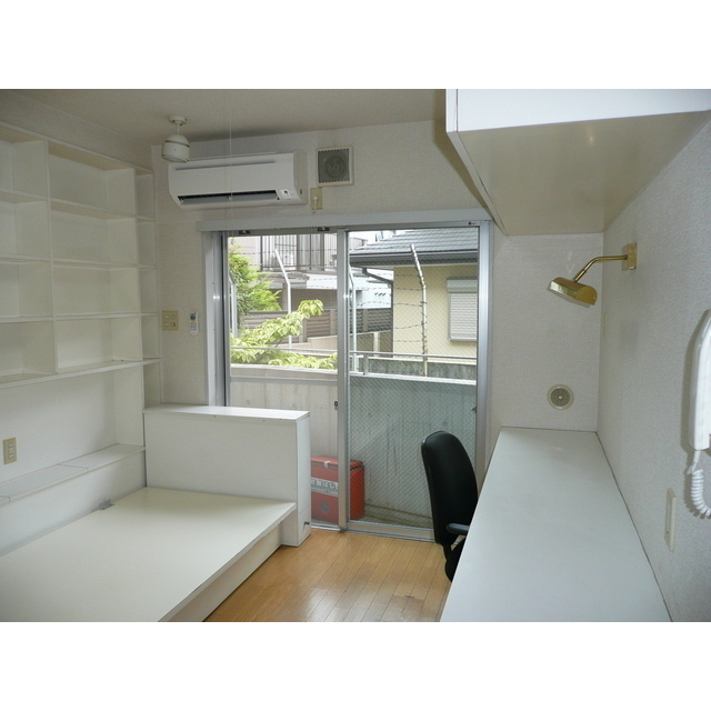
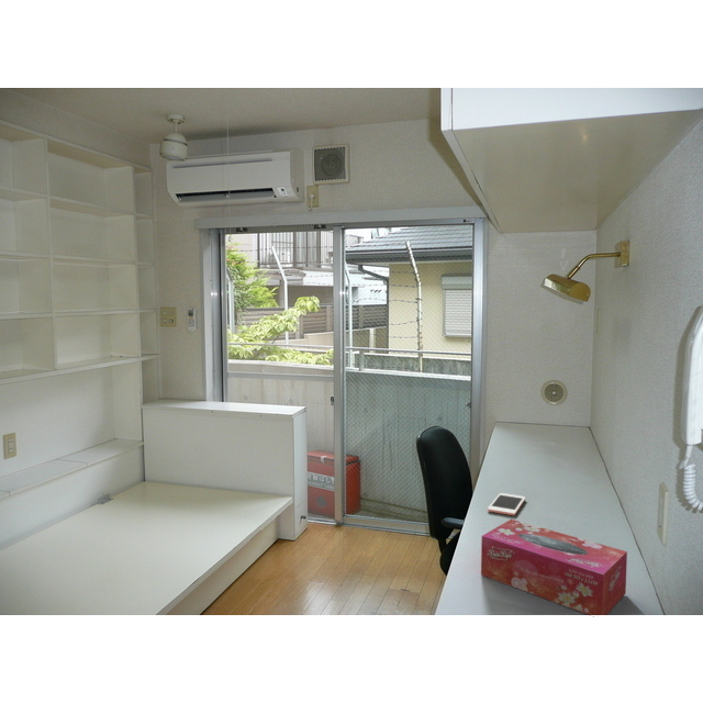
+ cell phone [487,492,526,516]
+ tissue box [480,518,628,616]
